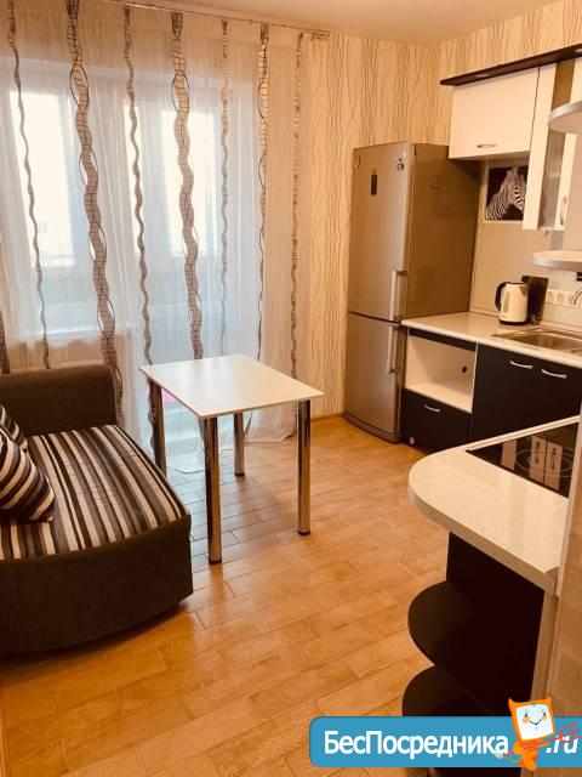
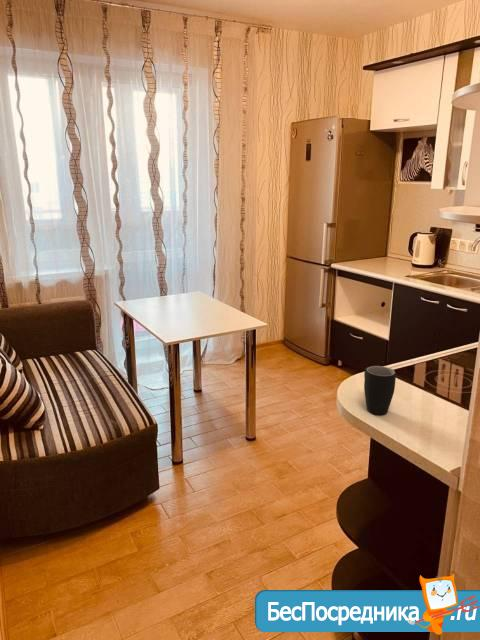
+ mug [363,365,397,415]
